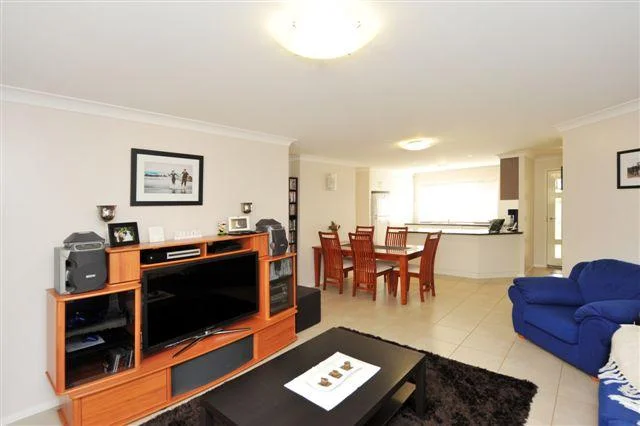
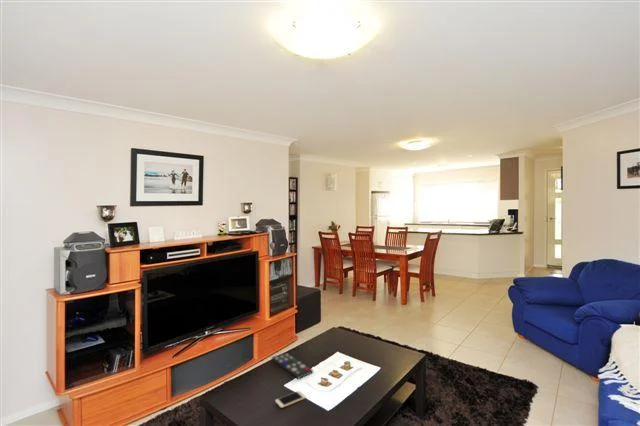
+ remote control [271,352,314,379]
+ smartphone [274,390,307,409]
